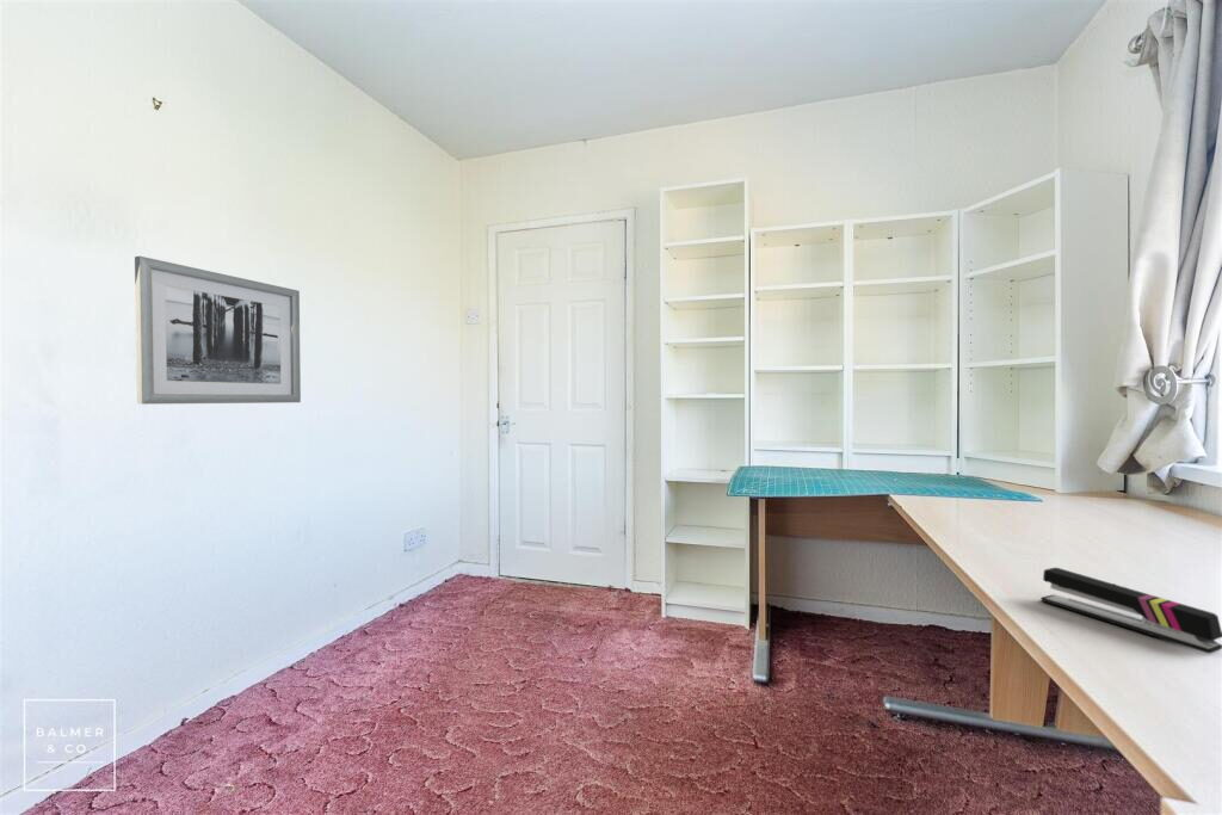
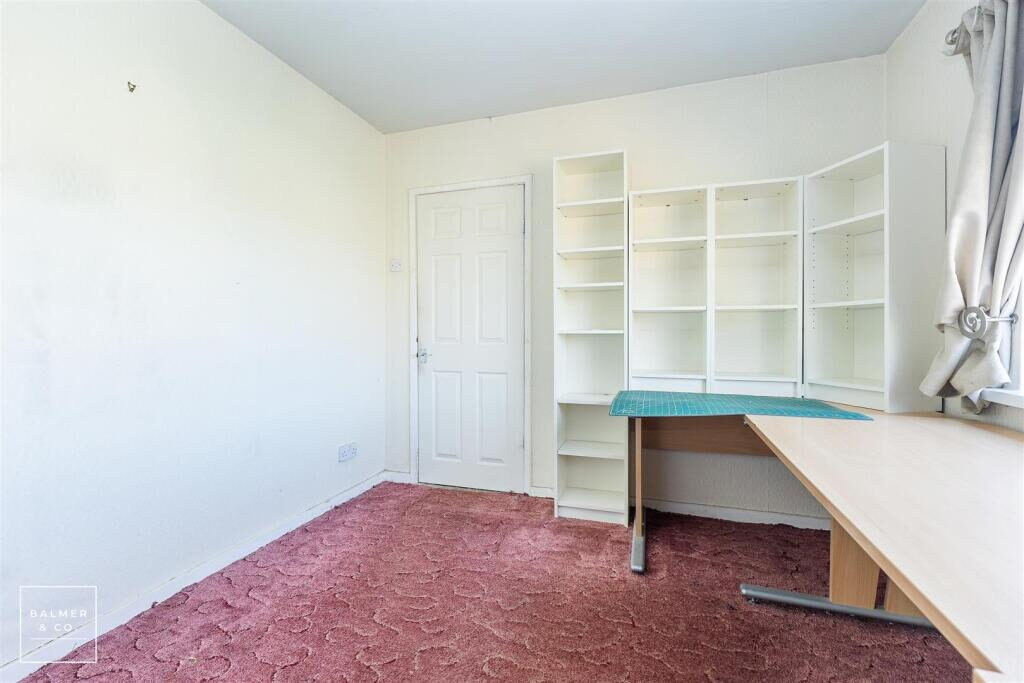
- stapler [1041,567,1222,654]
- wall art [134,255,302,406]
